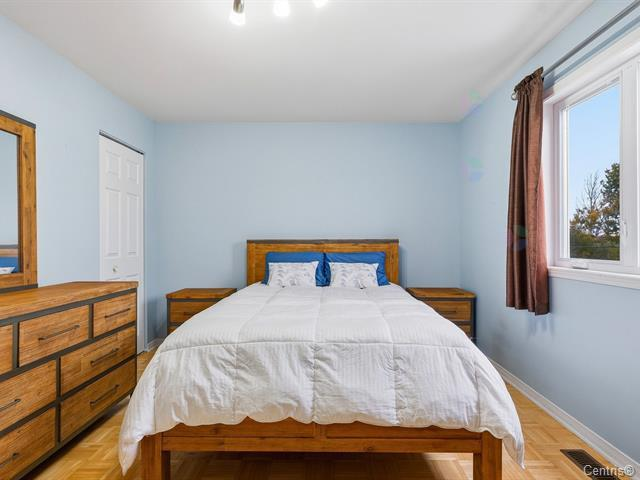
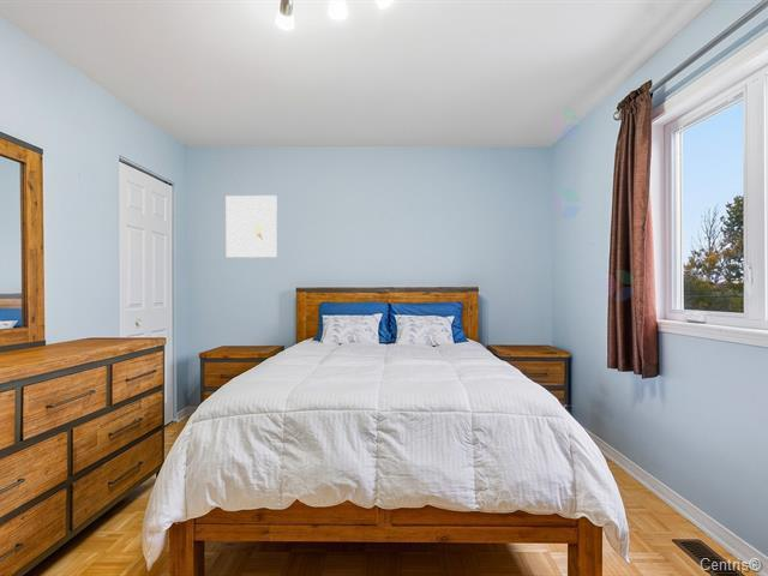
+ wall art [224,194,278,259]
